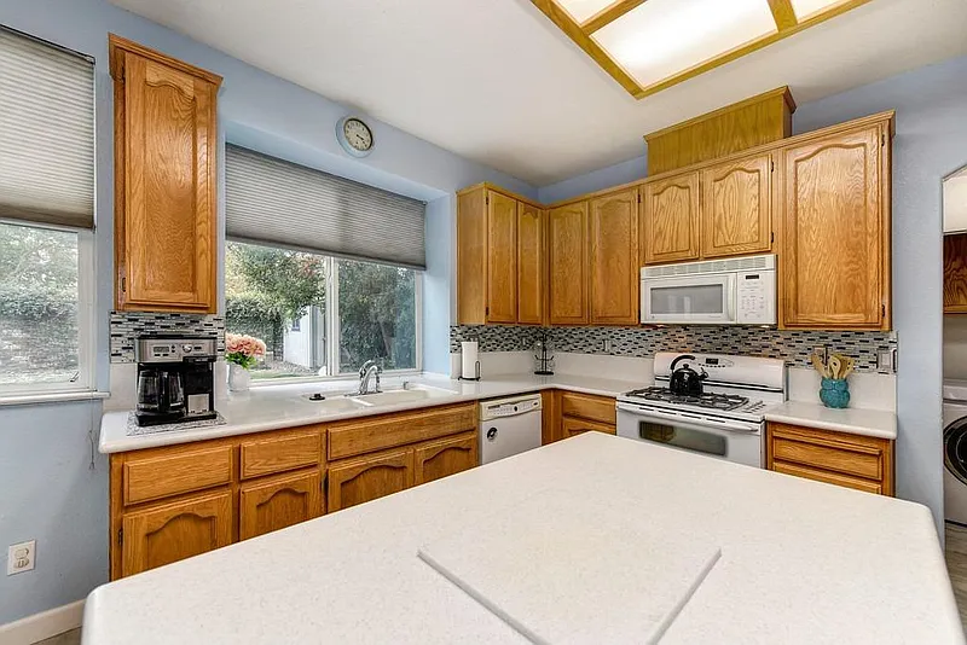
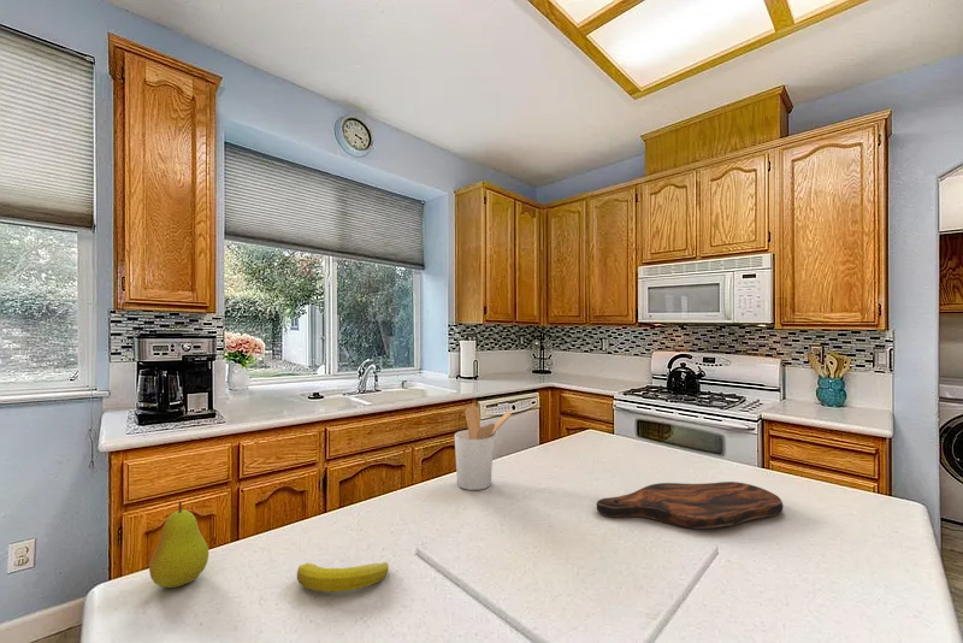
+ banana [296,561,390,594]
+ fruit [148,501,209,589]
+ cutting board [596,480,785,530]
+ utensil holder [454,405,513,491]
